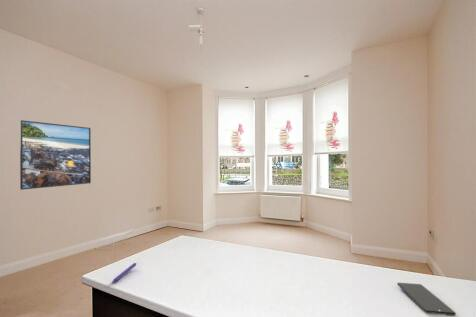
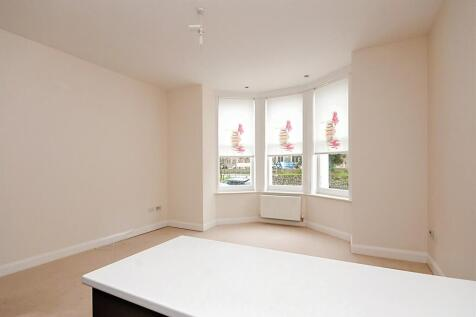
- smartphone [396,282,457,317]
- pen [111,262,137,284]
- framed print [19,119,92,191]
